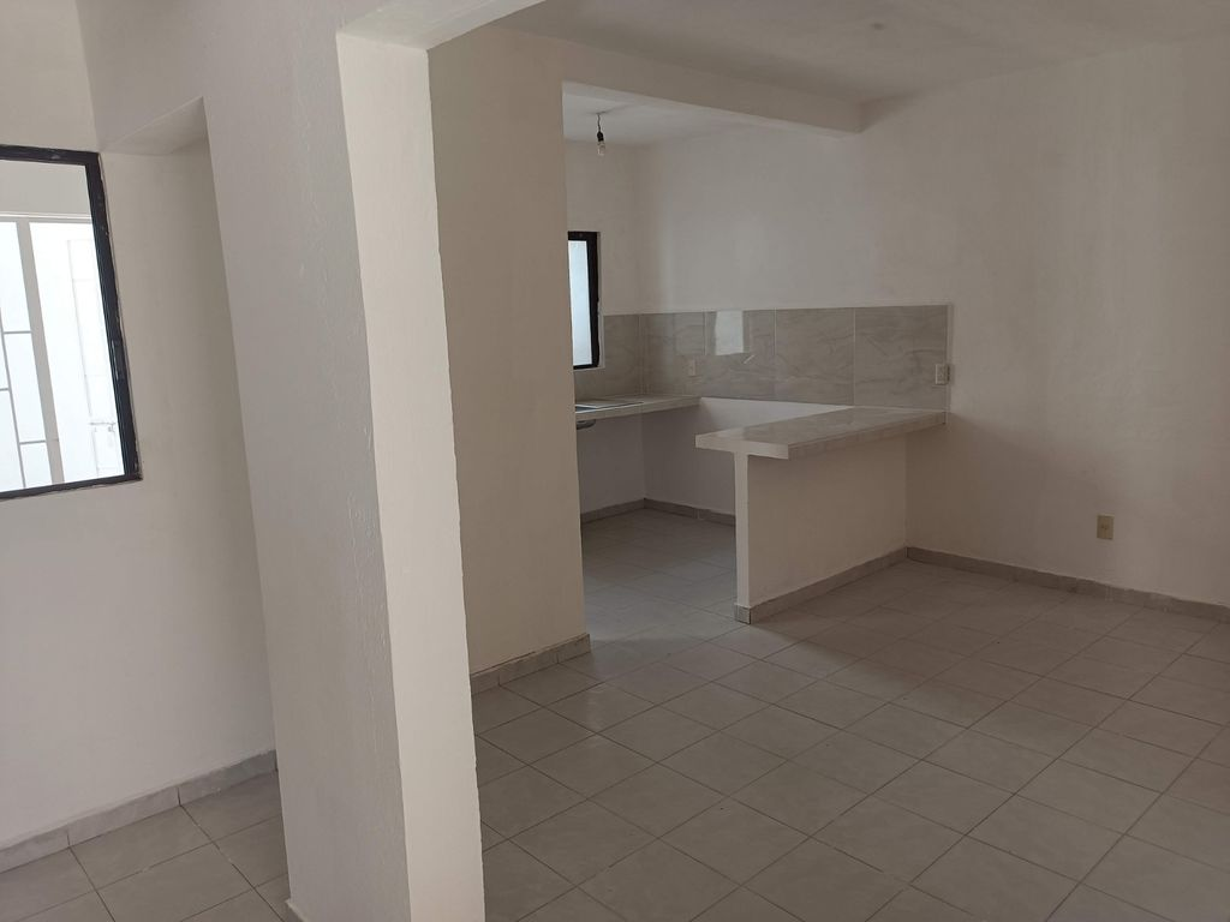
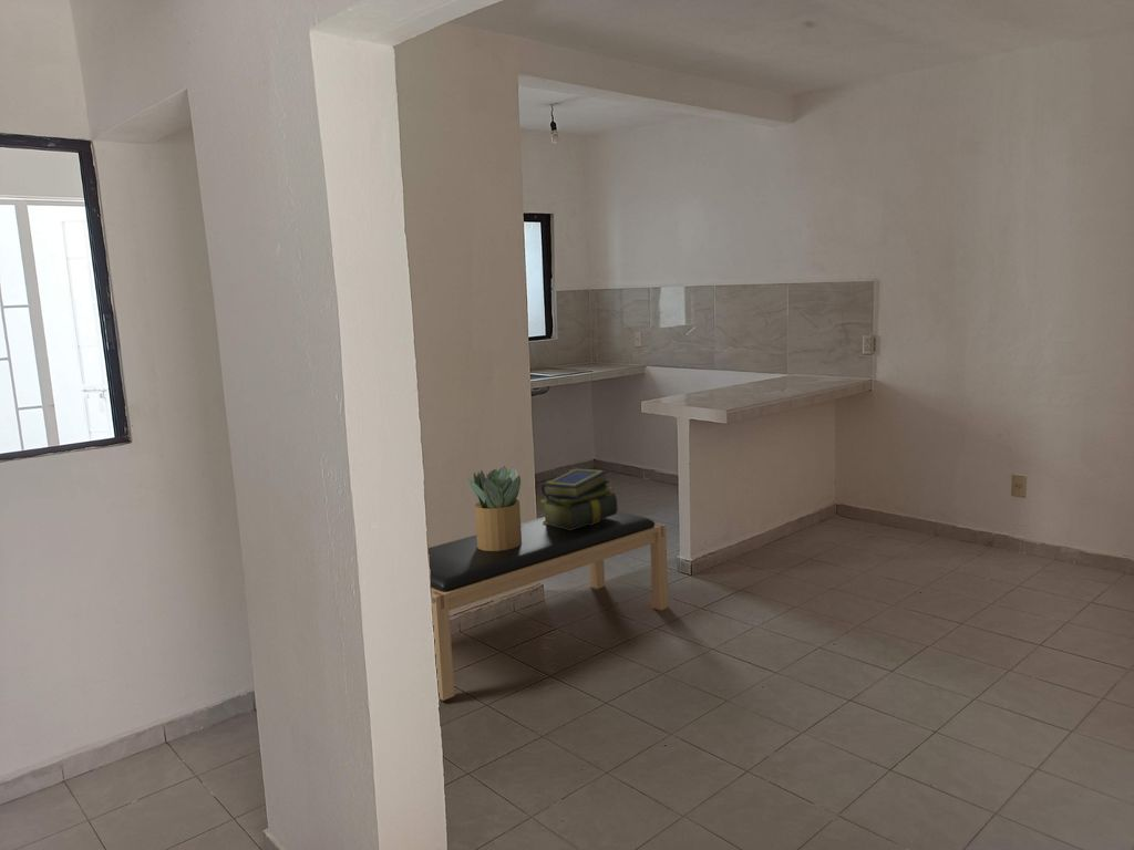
+ stack of books [539,467,618,530]
+ potted plant [466,465,522,551]
+ bench [427,510,669,702]
